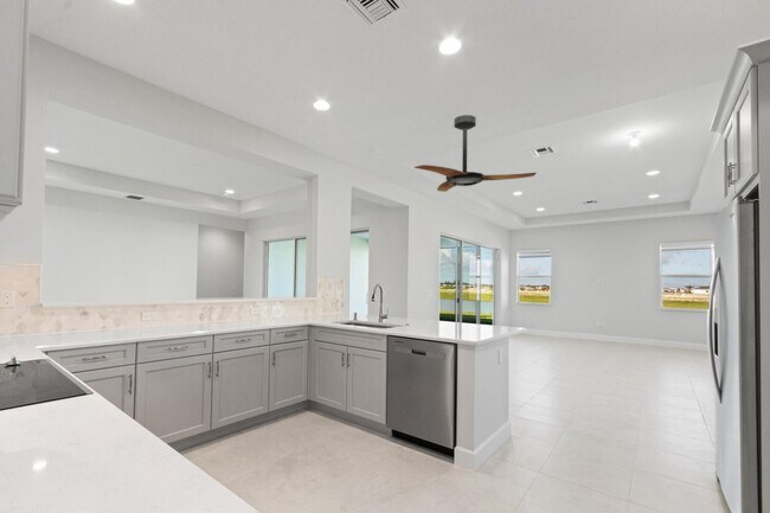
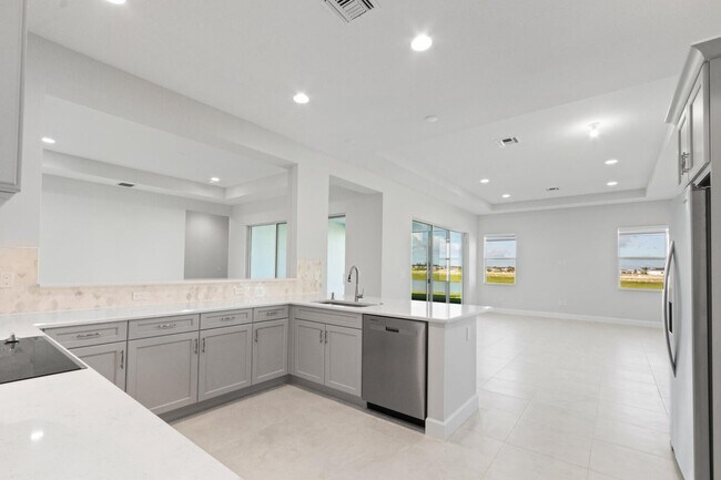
- ceiling fan [413,114,538,193]
